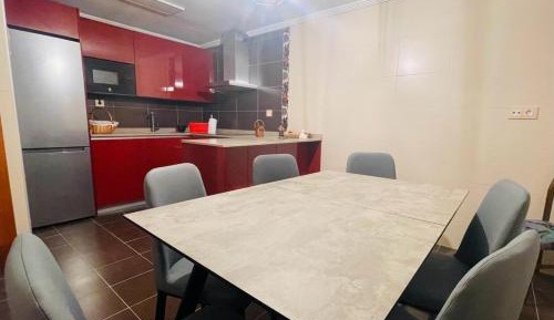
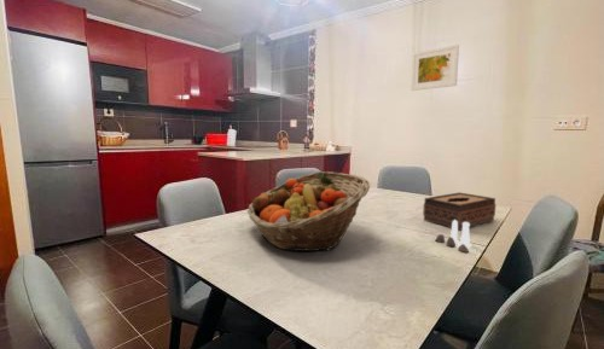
+ salt and pepper shaker set [434,220,472,254]
+ fruit basket [246,170,371,252]
+ tissue box [422,191,496,232]
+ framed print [410,43,460,92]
